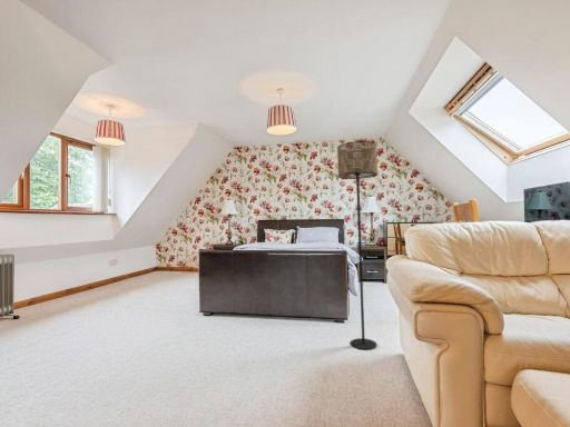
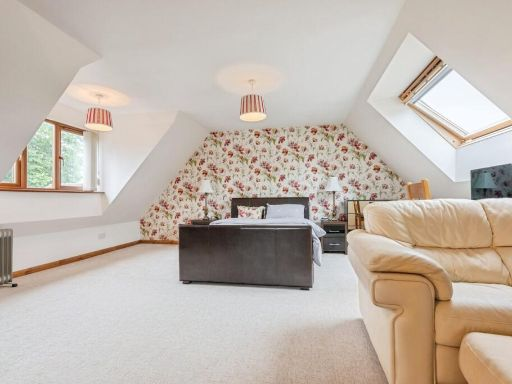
- floor lamp [336,140,379,350]
